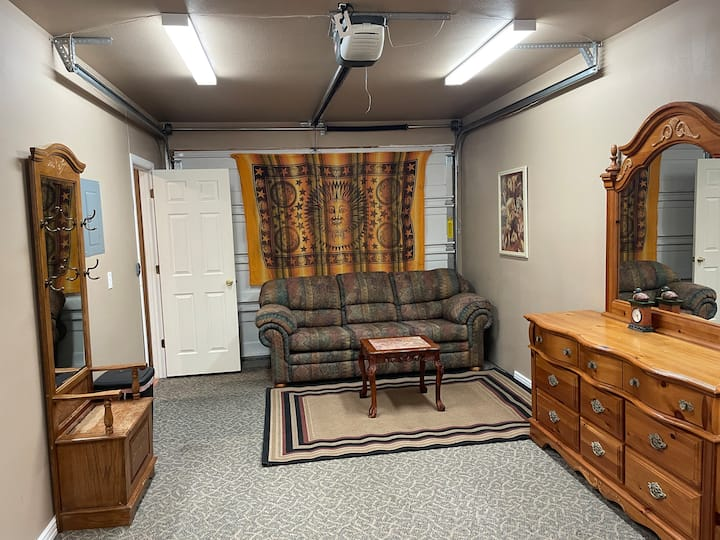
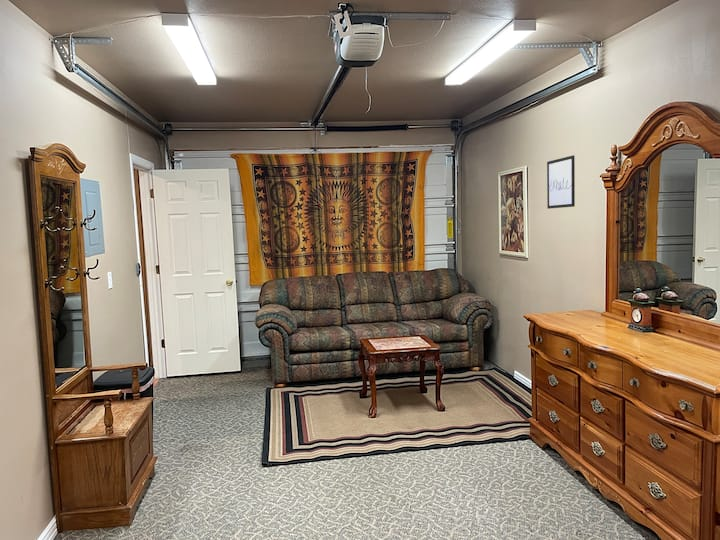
+ wall art [546,154,576,209]
